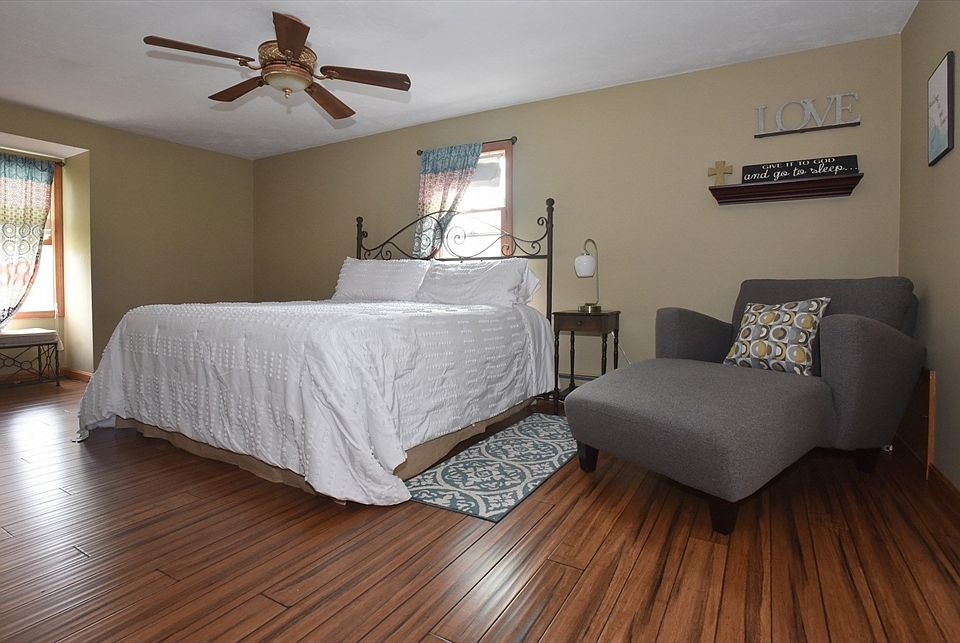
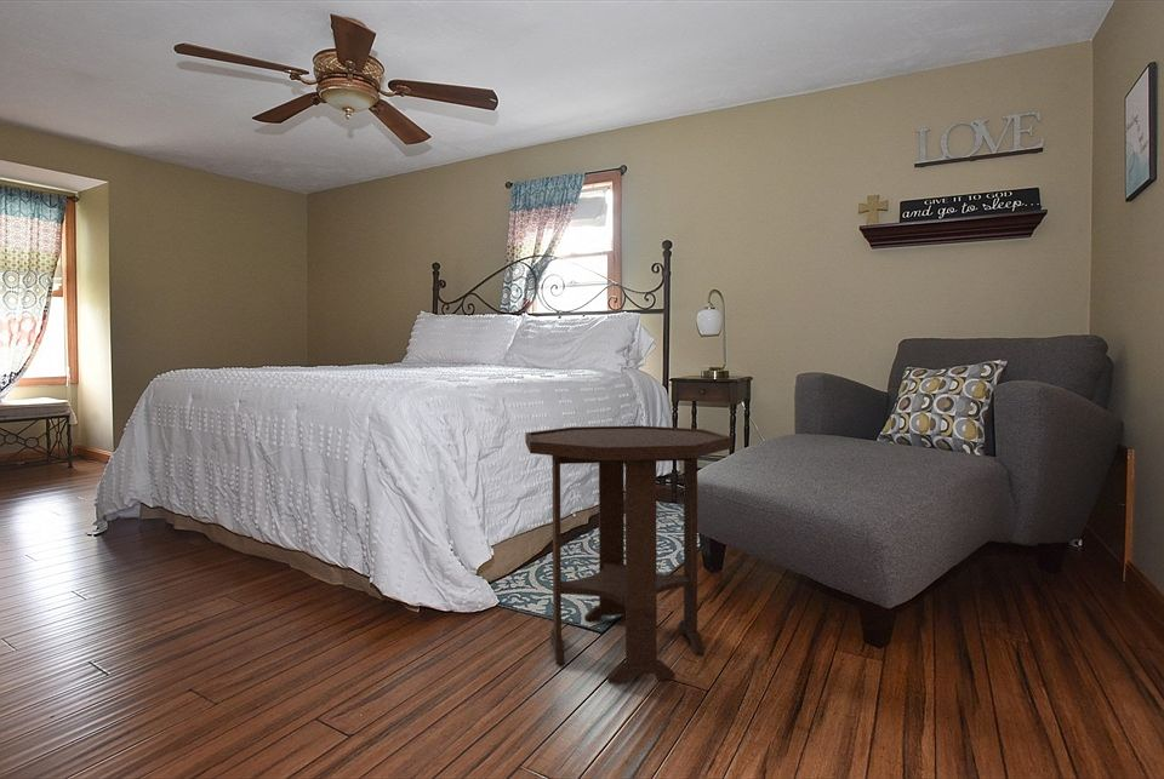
+ side table [524,424,732,685]
